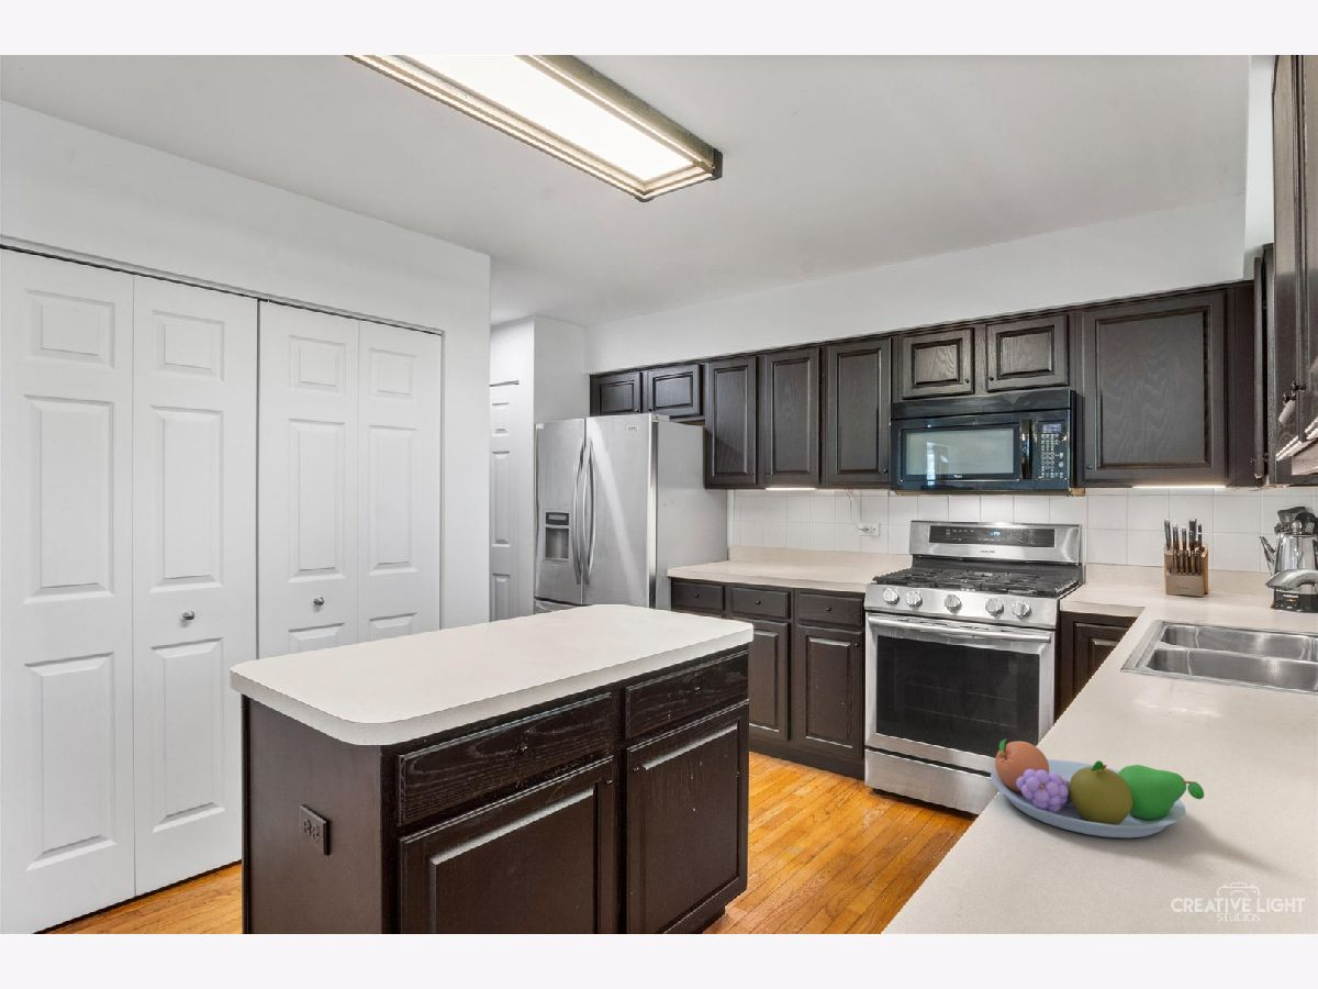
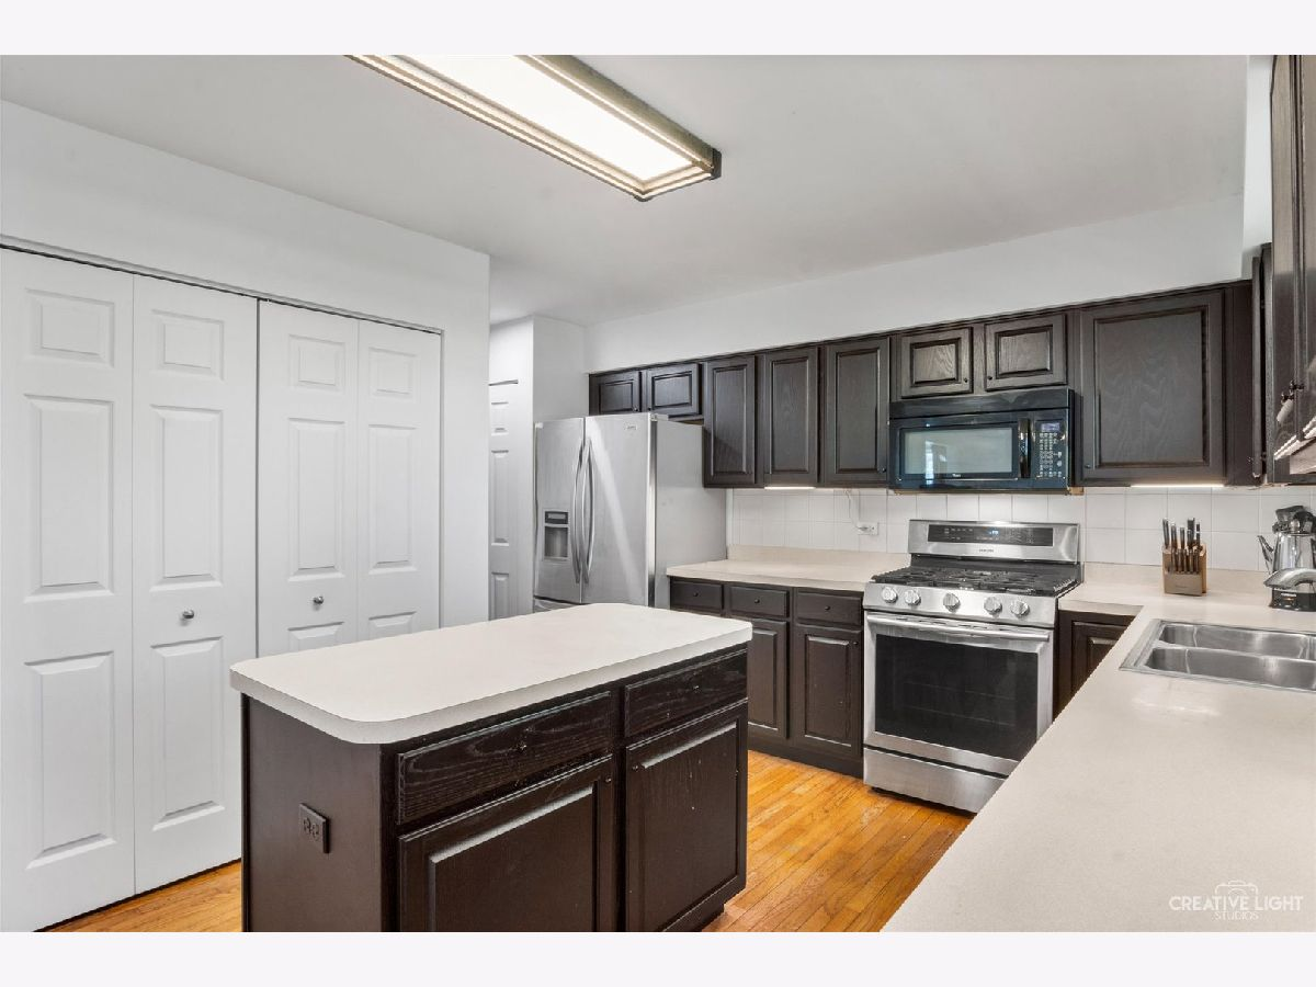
- fruit bowl [990,738,1205,838]
